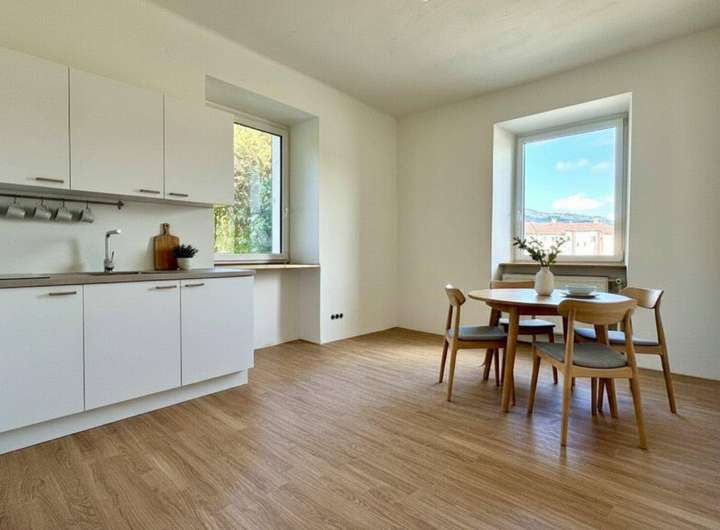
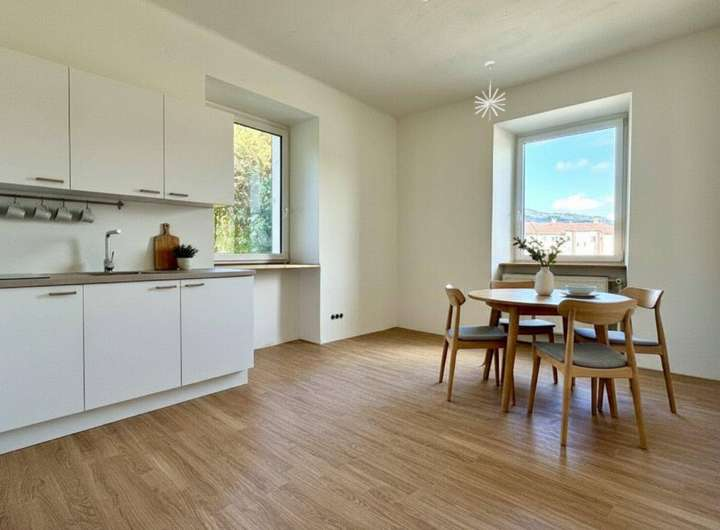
+ pendant light [474,60,507,122]
